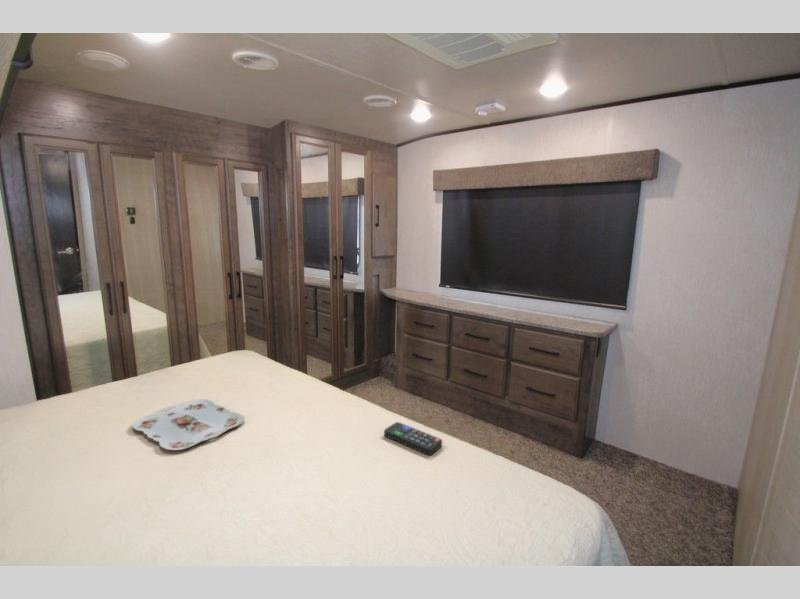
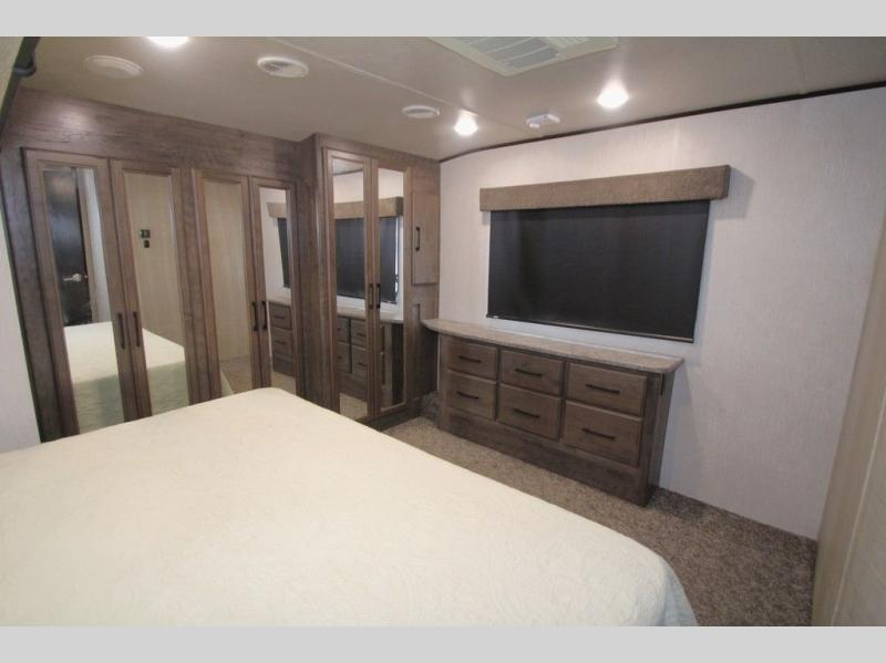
- remote control [383,421,443,456]
- serving tray [131,398,245,451]
